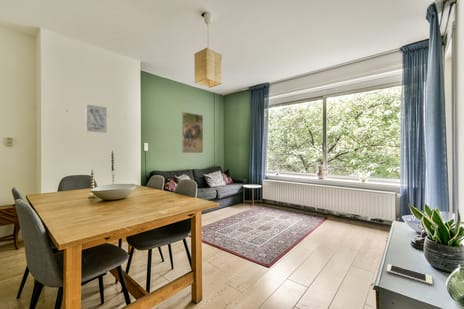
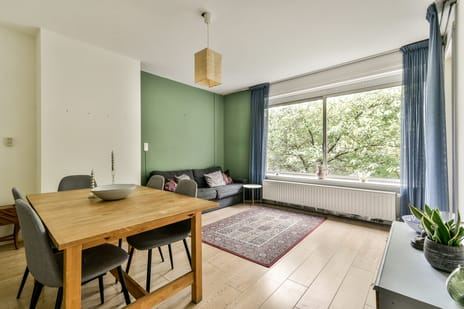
- wall art [85,103,108,134]
- cell phone [385,263,434,286]
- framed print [181,111,204,154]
